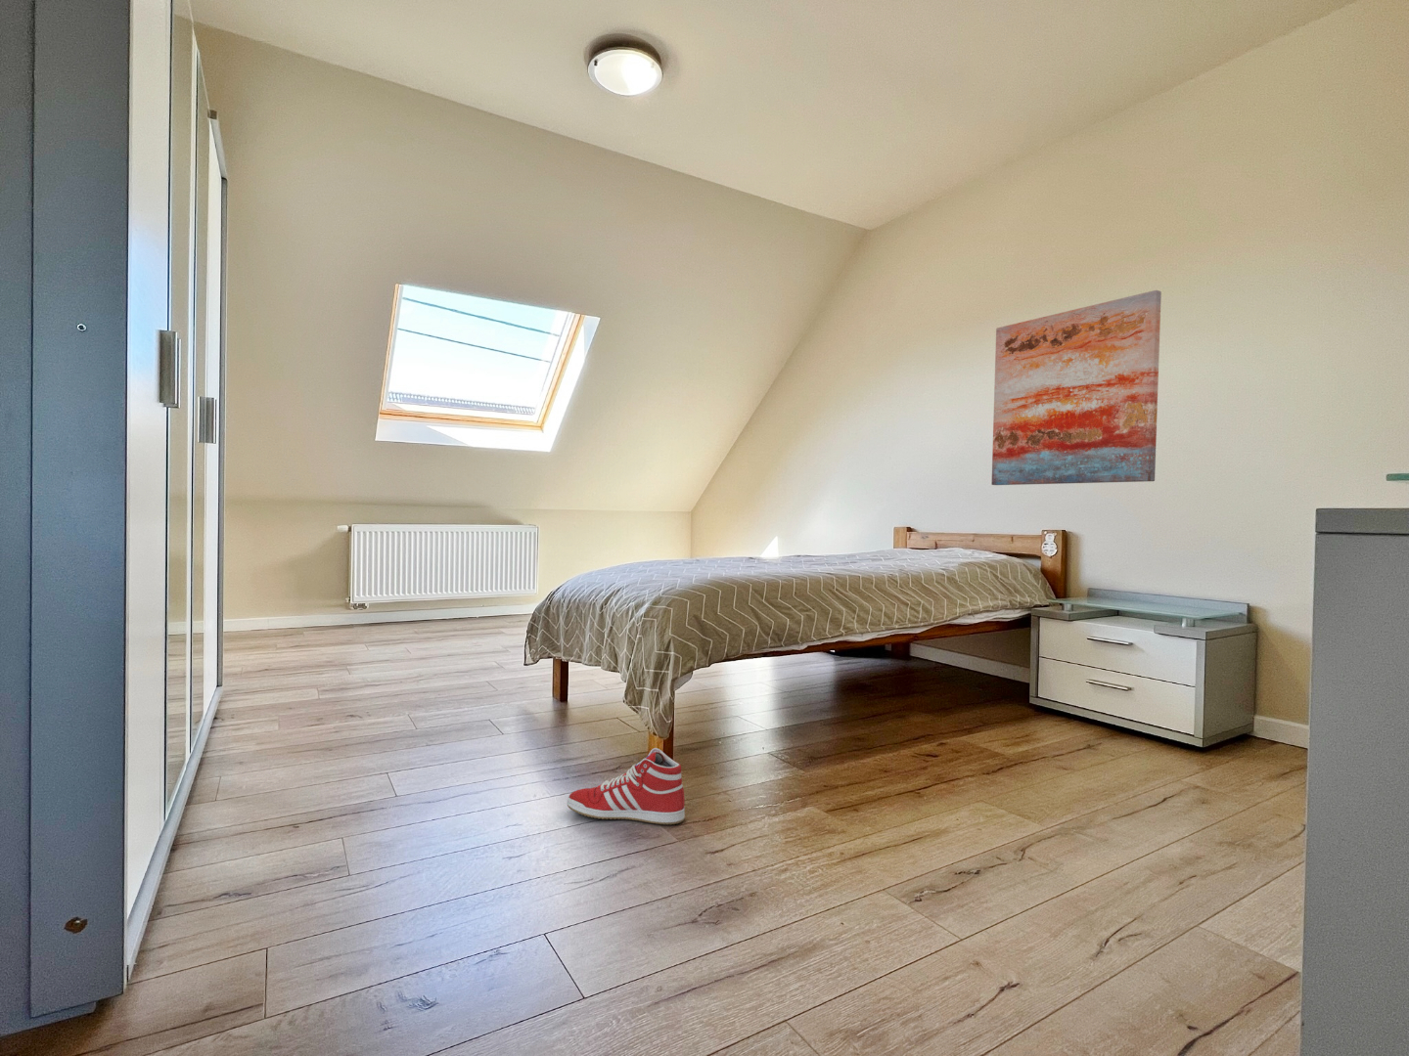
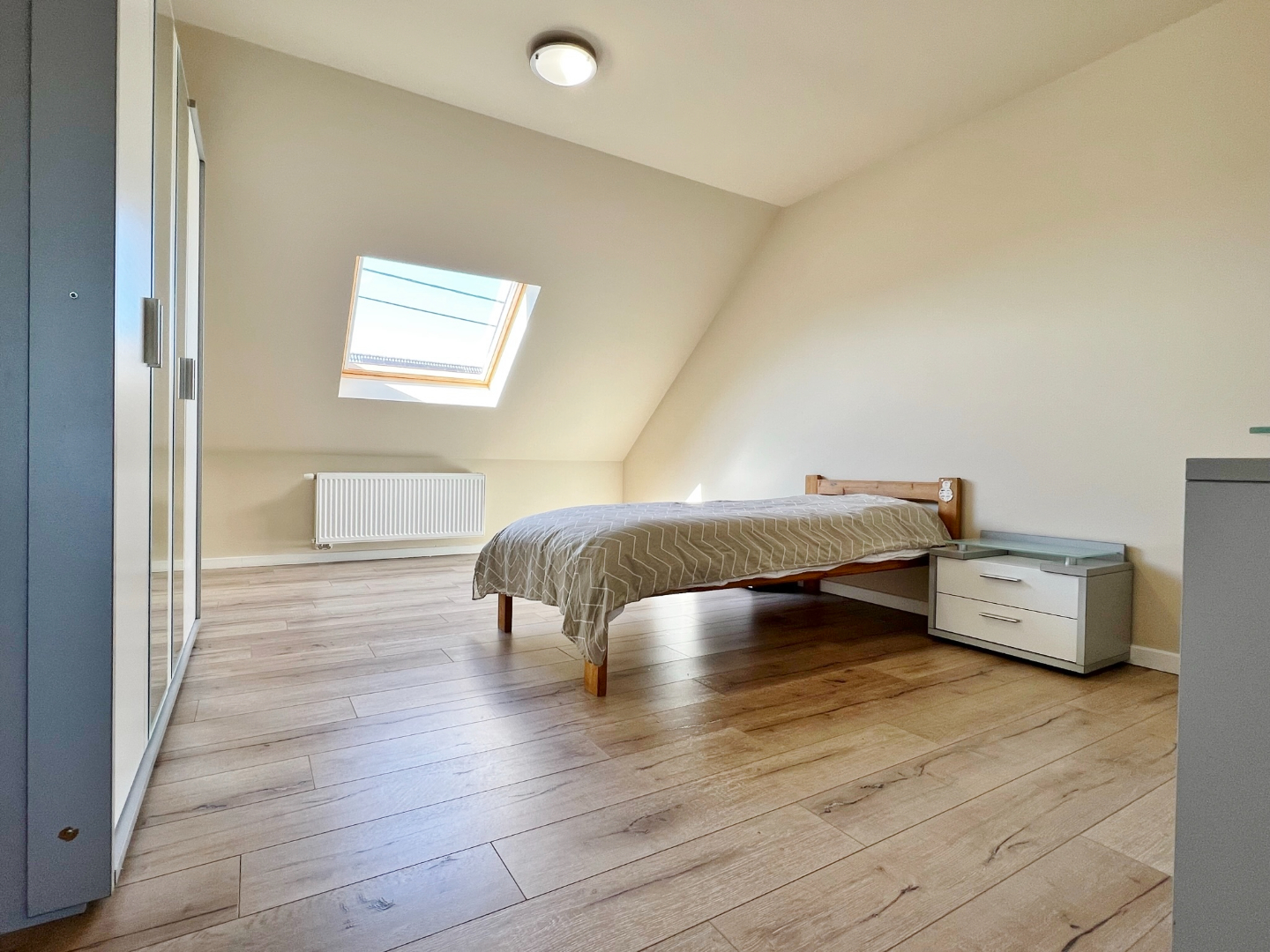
- wall art [991,290,1163,486]
- sneaker [567,747,686,825]
